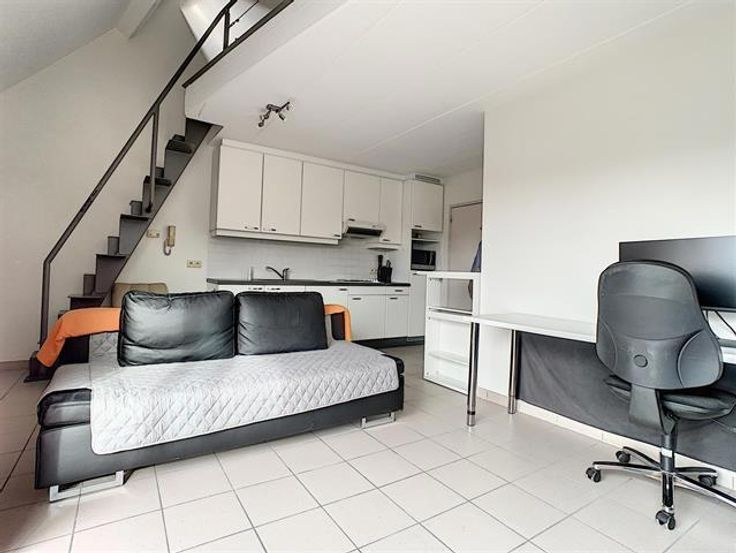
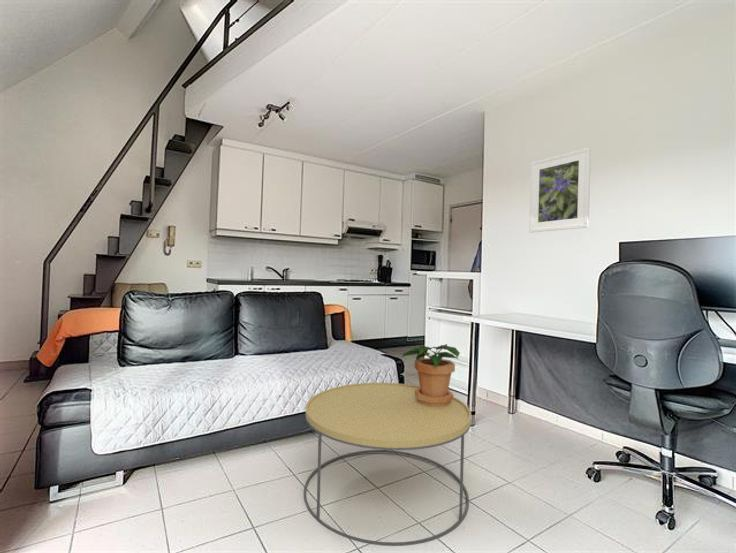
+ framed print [528,147,592,234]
+ potted plant [401,343,461,407]
+ coffee table [303,382,472,547]
